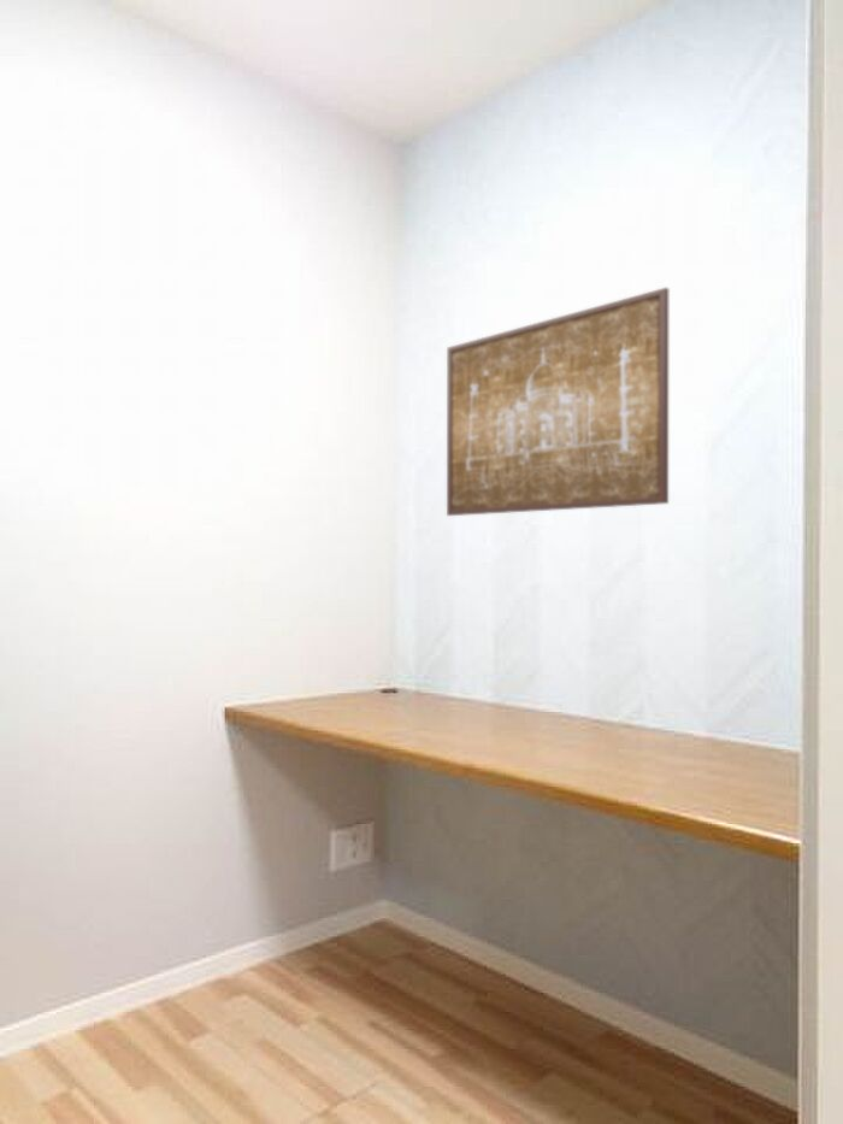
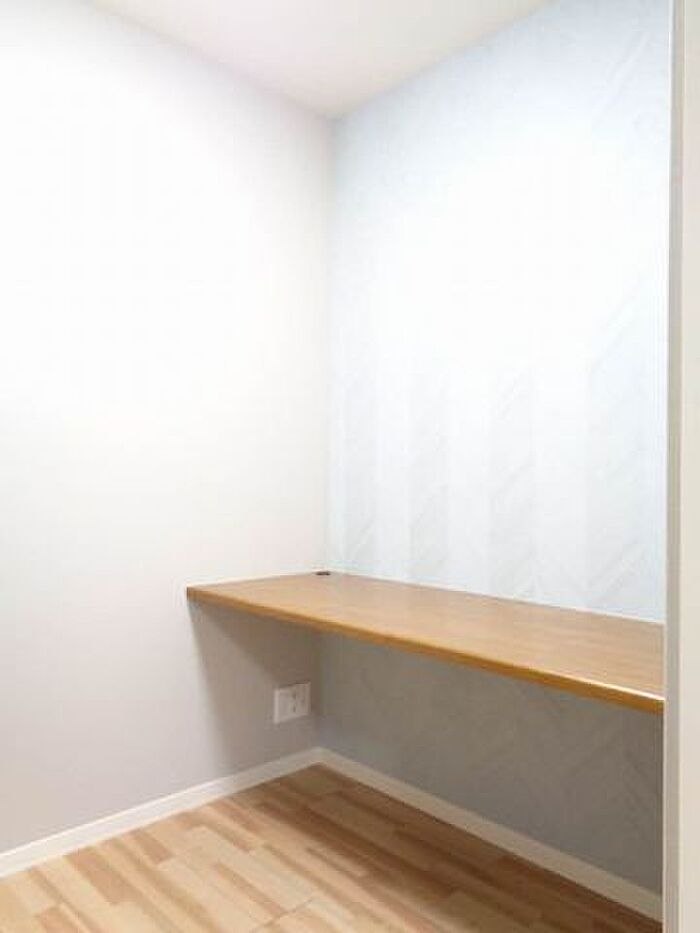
- wall art [446,287,670,517]
